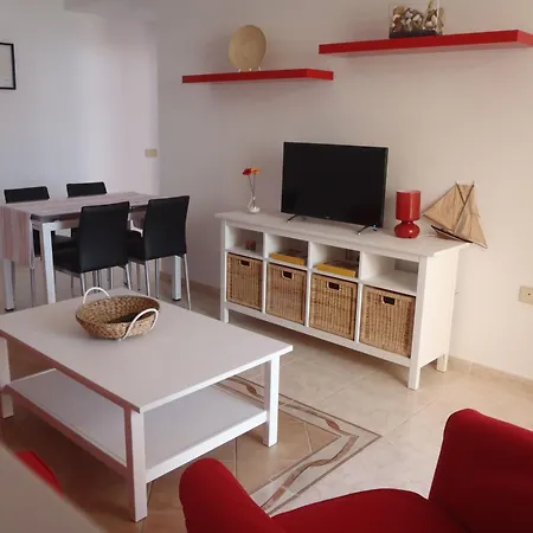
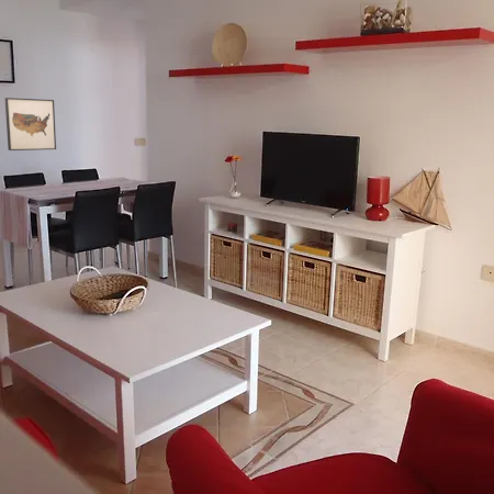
+ wall art [4,97,57,151]
